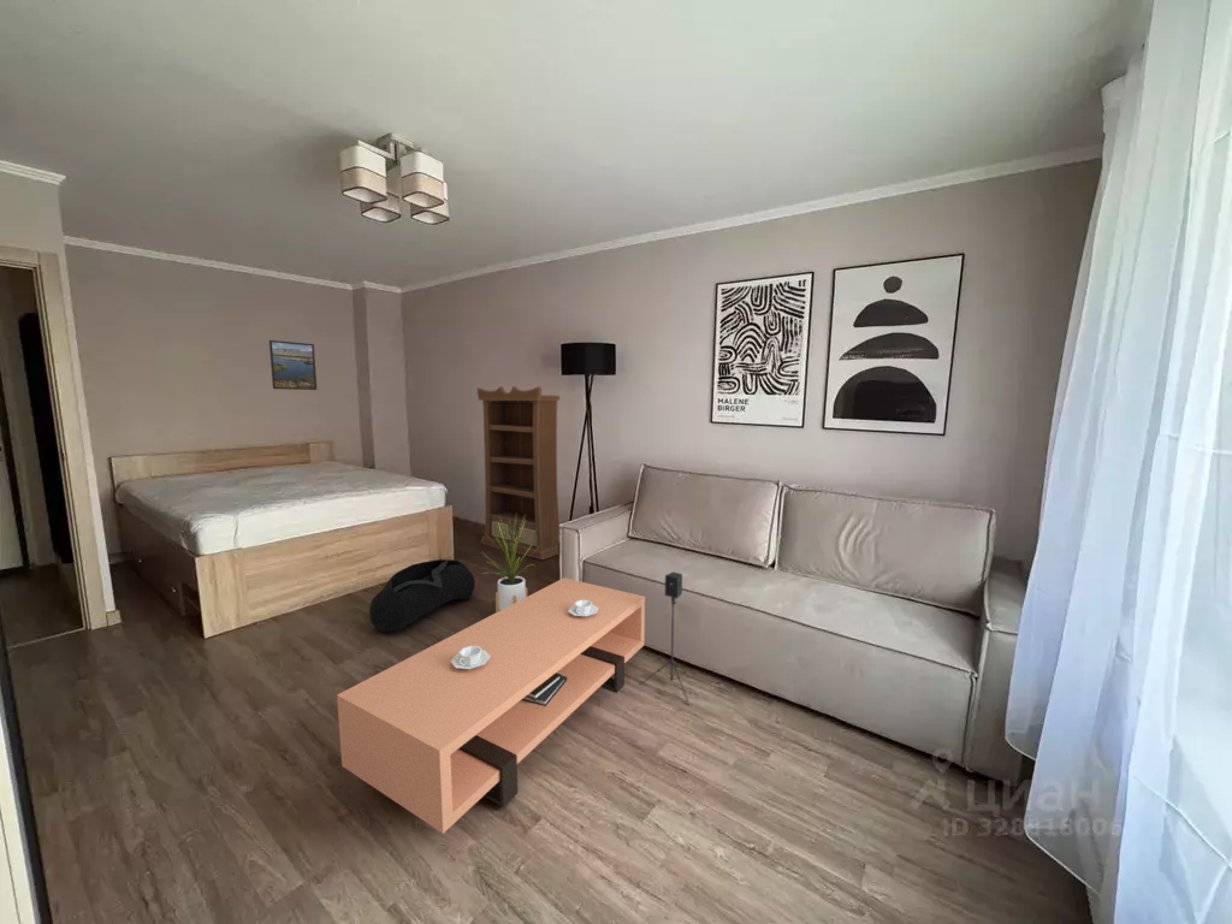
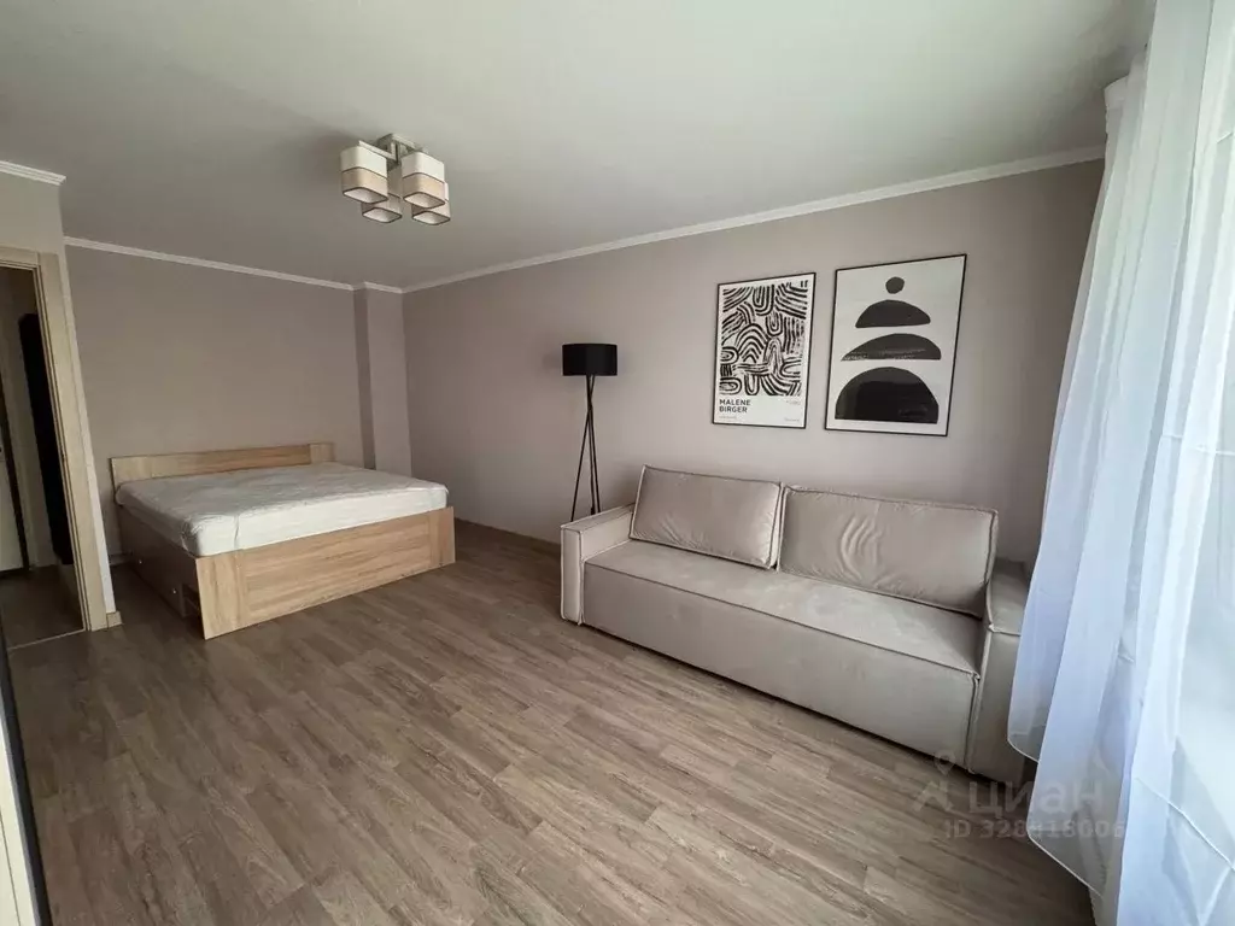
- bookcase [475,385,561,561]
- house plant [481,515,538,612]
- bag [368,558,476,633]
- coffee table [336,576,646,835]
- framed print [268,339,318,391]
- speaker [639,570,691,705]
